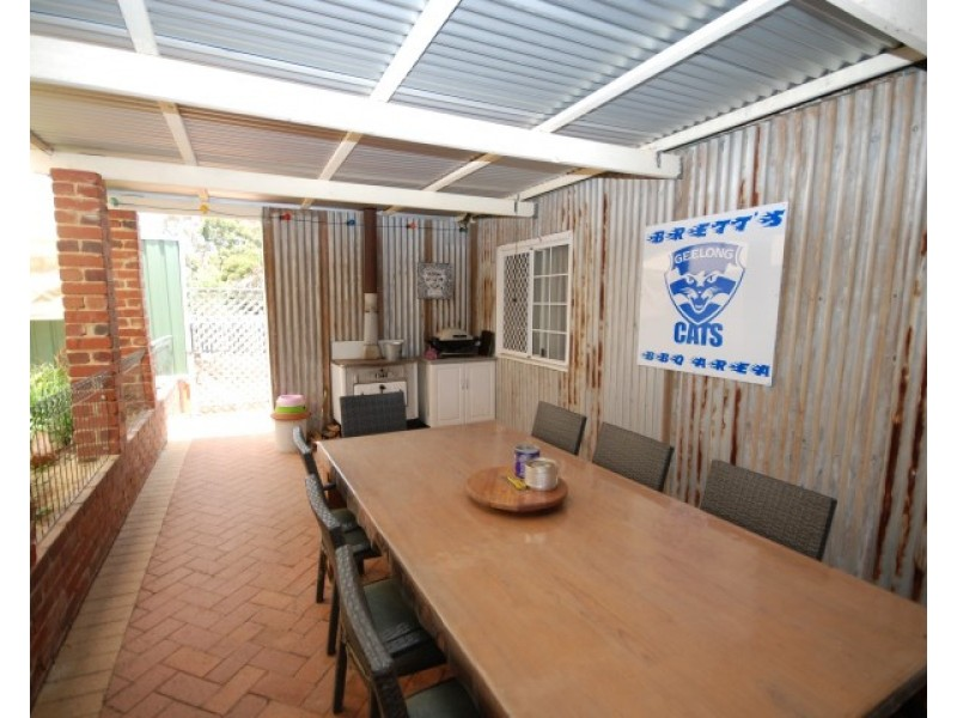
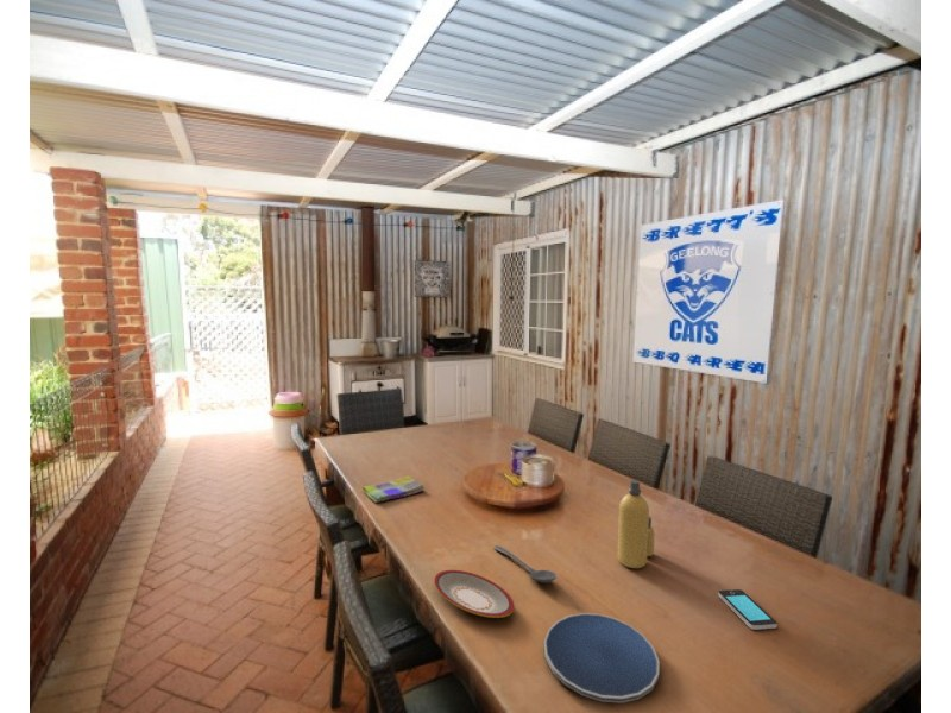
+ bottle [617,479,655,569]
+ plate [433,569,516,619]
+ plate [543,612,660,703]
+ smartphone [717,588,777,631]
+ dish towel [361,475,427,504]
+ stirrer [493,544,558,585]
